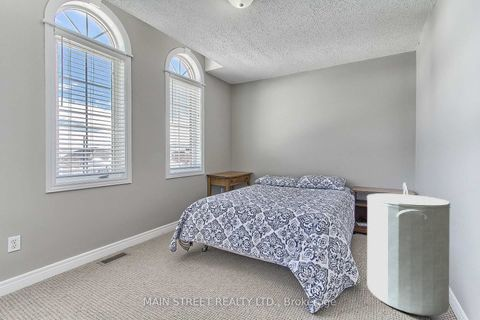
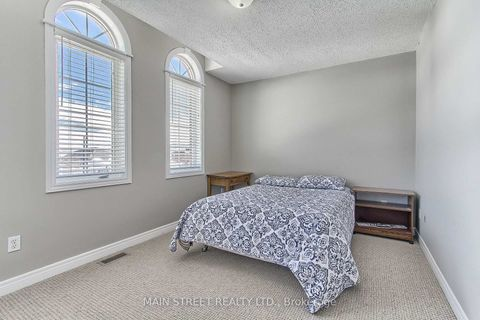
- laundry hamper [366,182,451,317]
